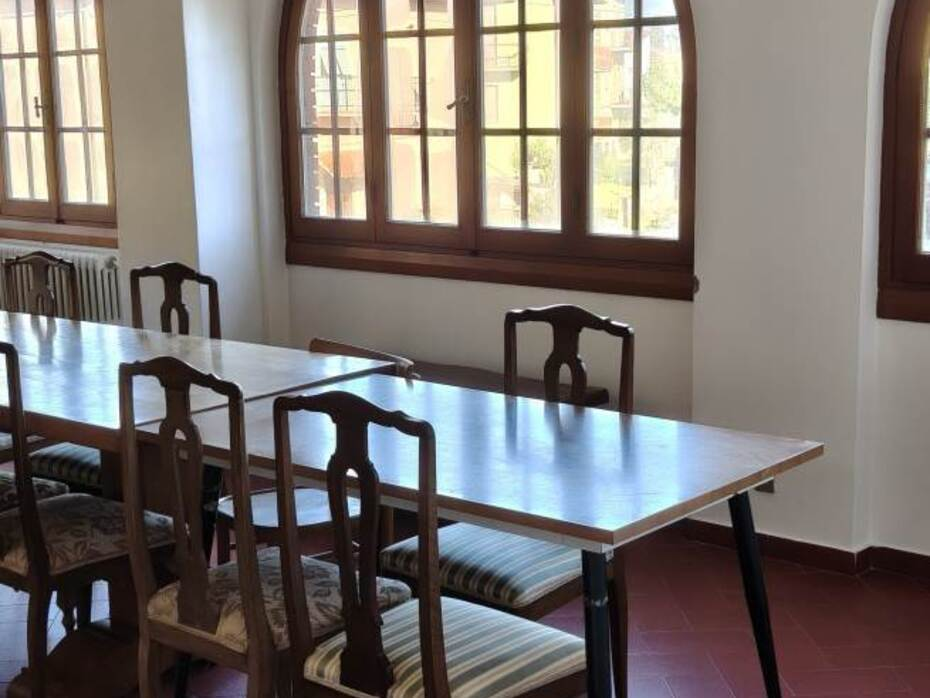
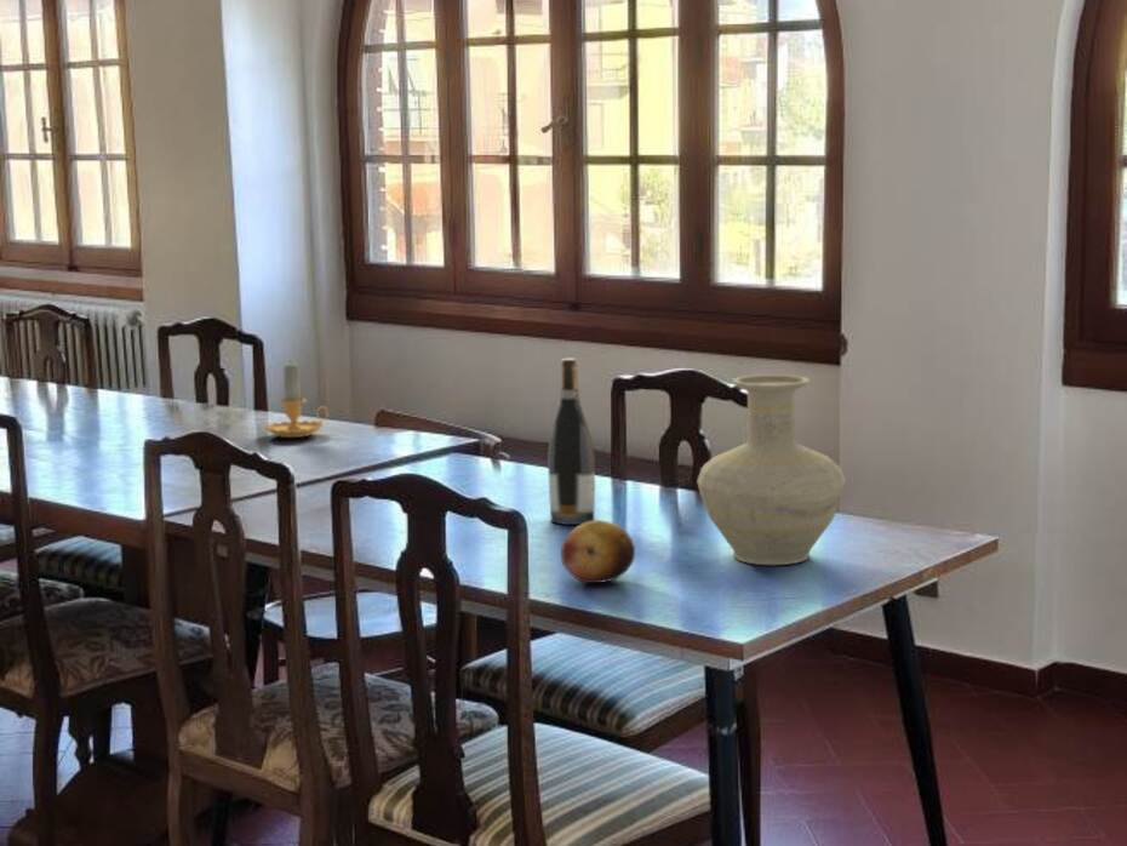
+ candle [263,361,330,439]
+ vase [696,373,847,566]
+ fruit [560,519,636,584]
+ wine bottle [547,358,596,526]
